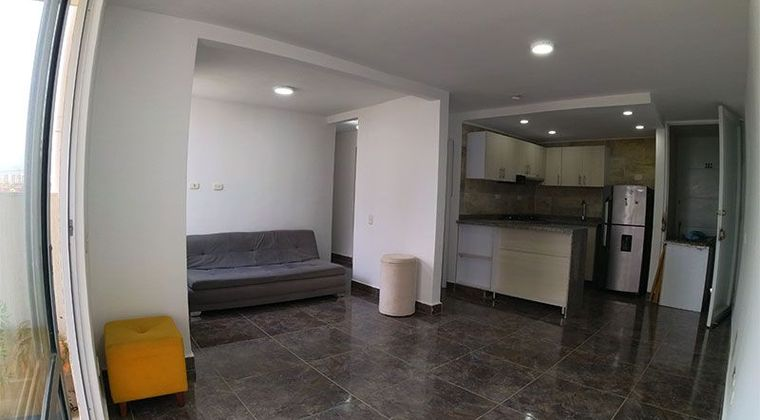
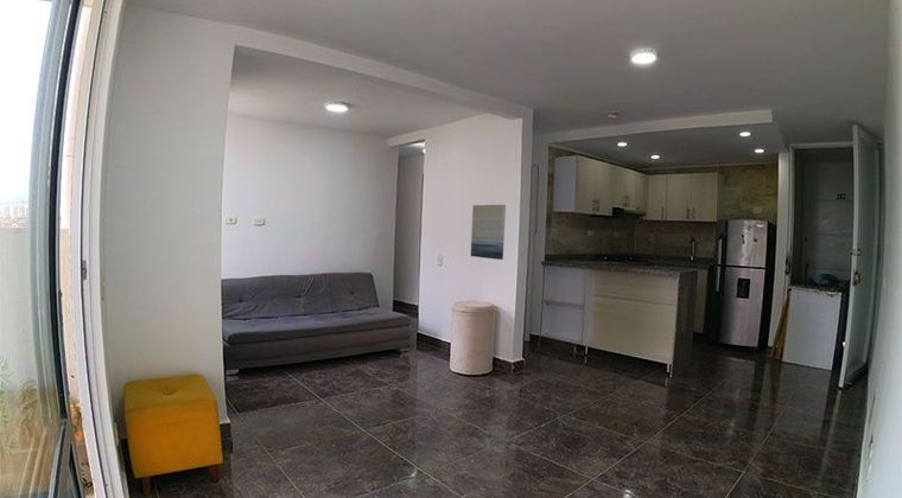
+ wall art [470,204,507,261]
